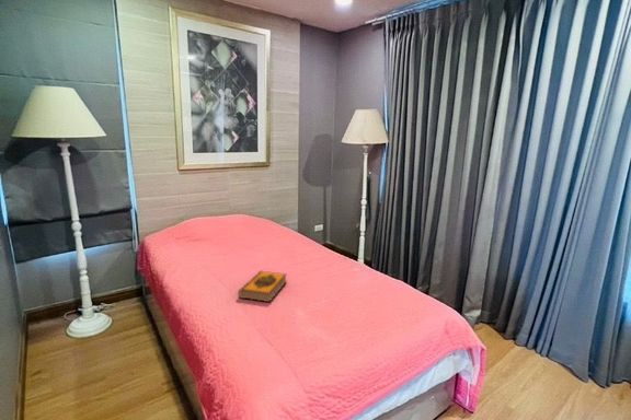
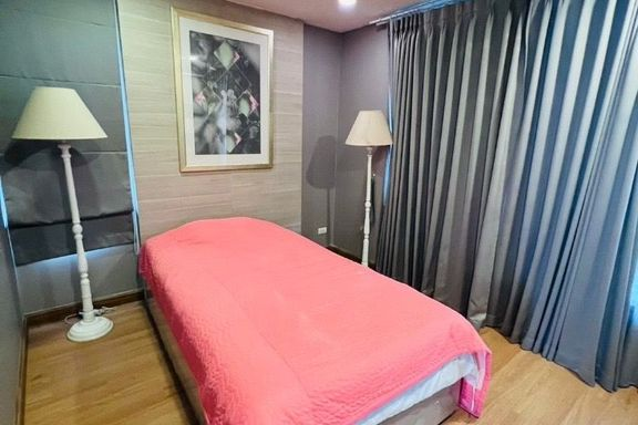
- hardback book [237,270,288,303]
